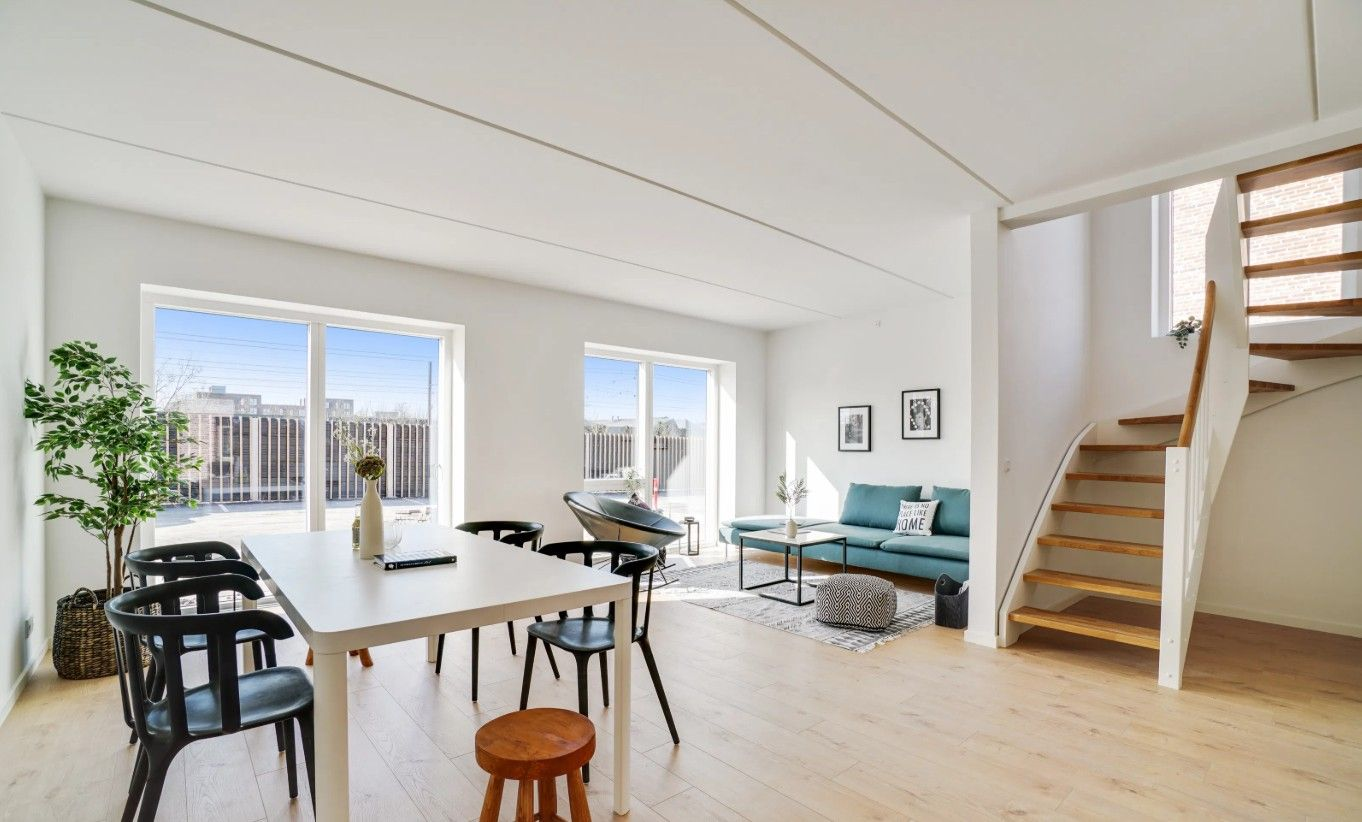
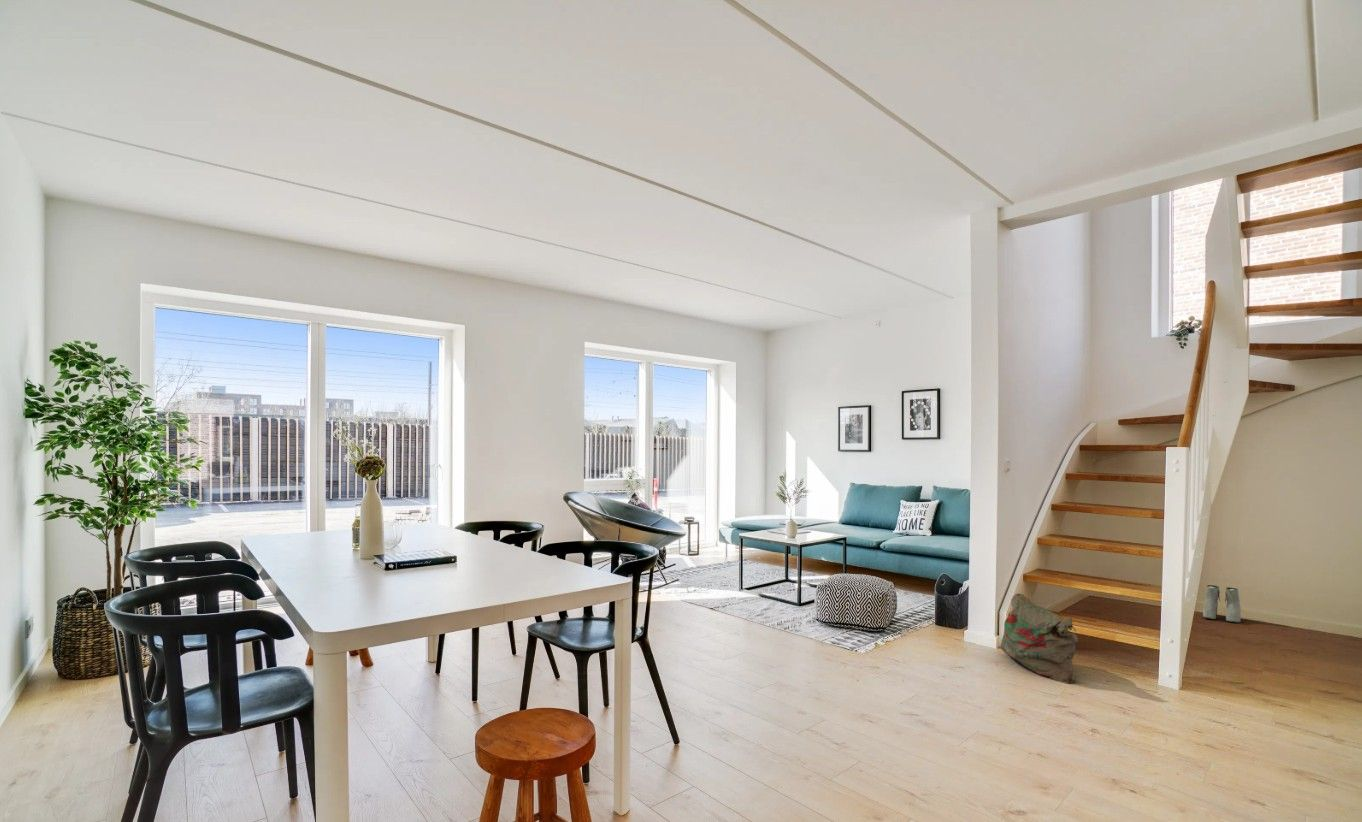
+ boots [1202,584,1242,623]
+ bag [999,593,1079,685]
